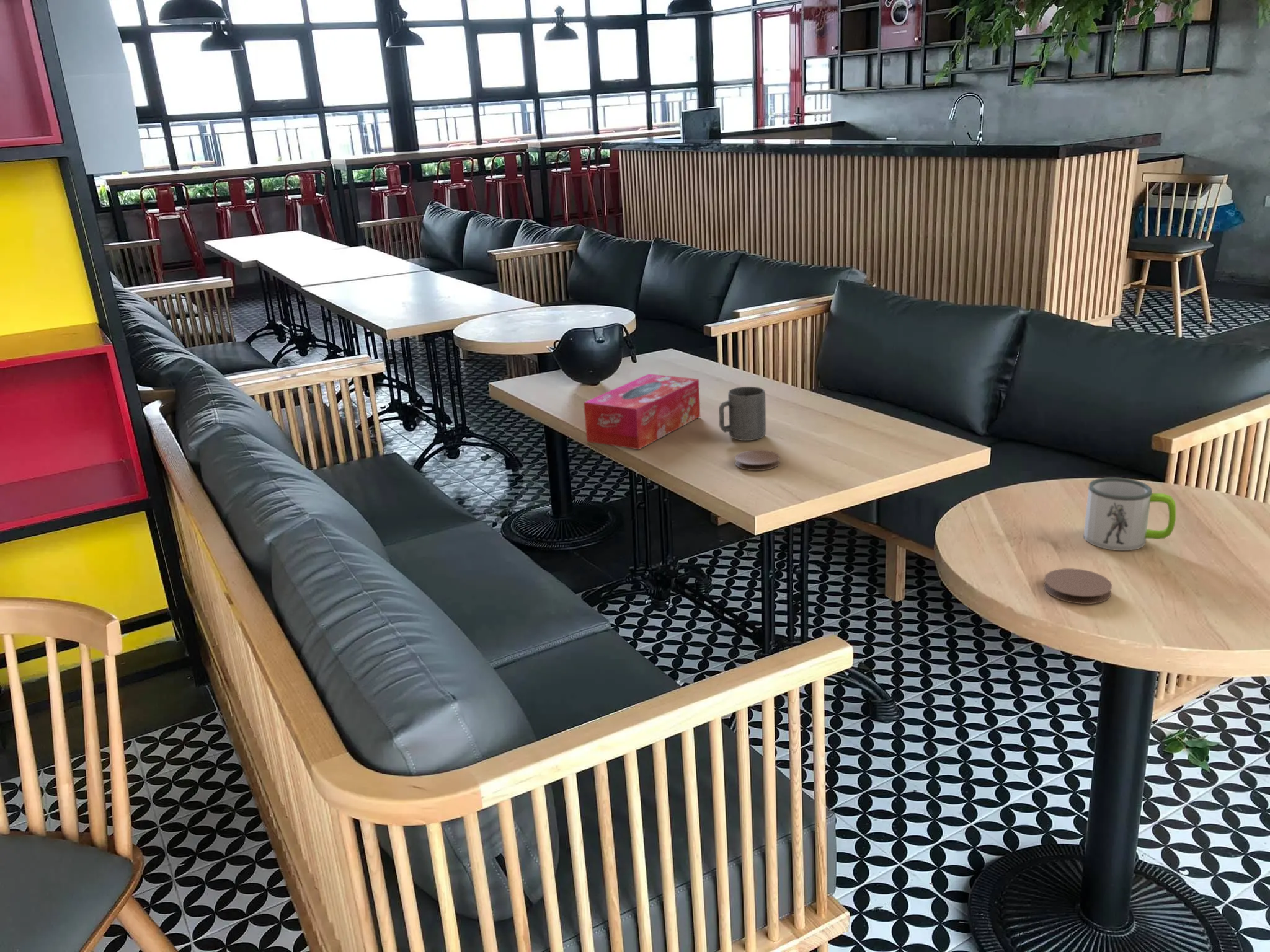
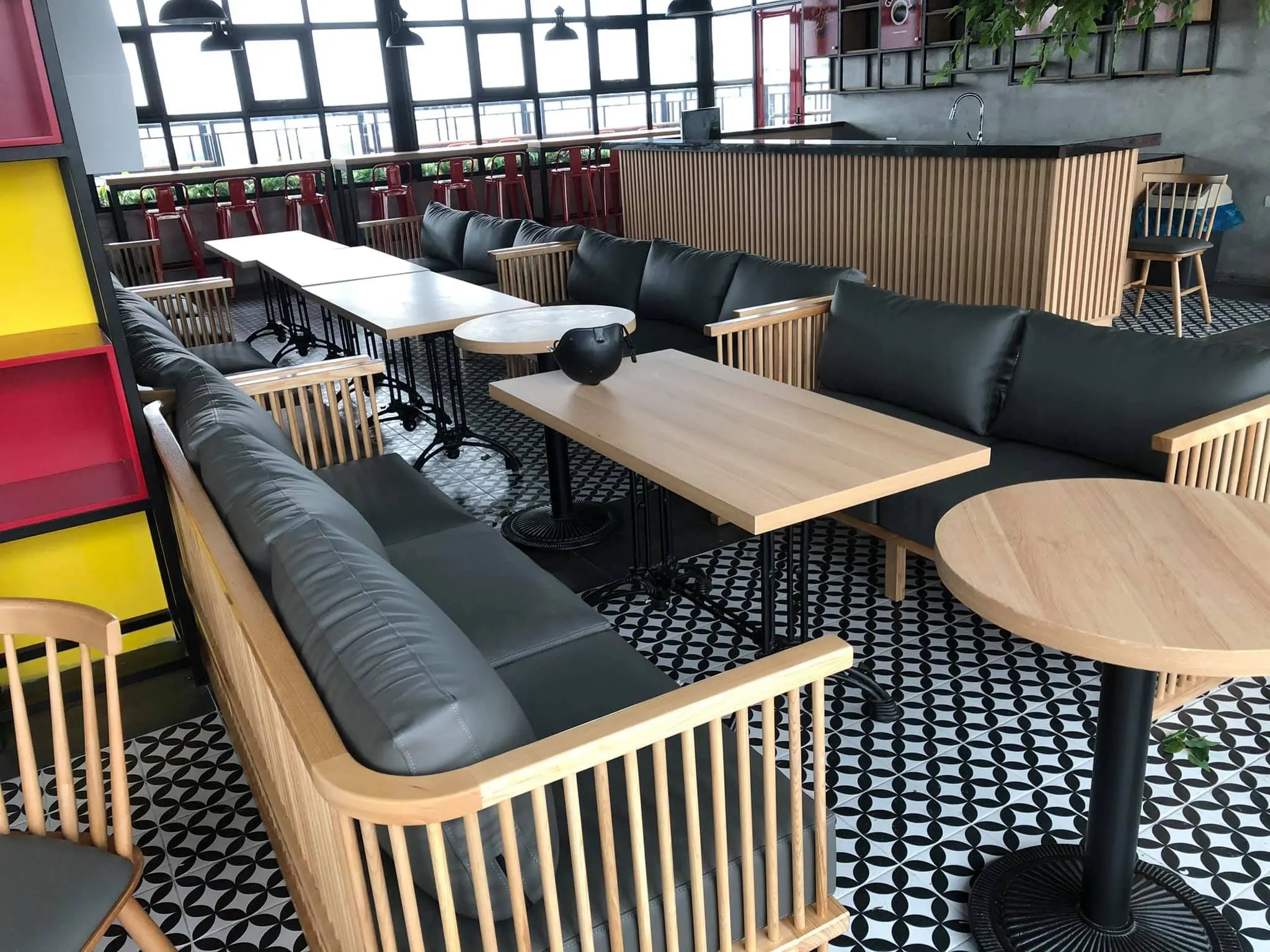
- mug [1083,477,1176,551]
- mug [718,386,766,441]
- coaster [734,449,781,471]
- coaster [1043,568,1113,605]
- tissue box [583,373,701,450]
